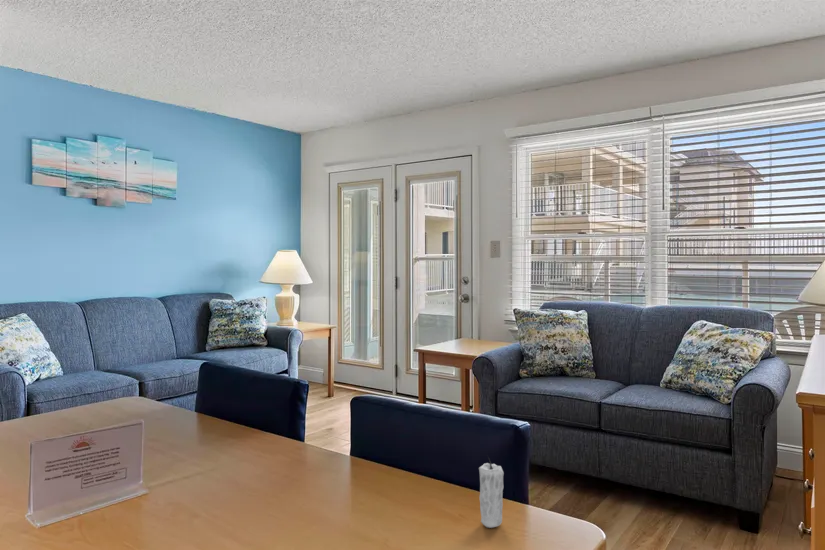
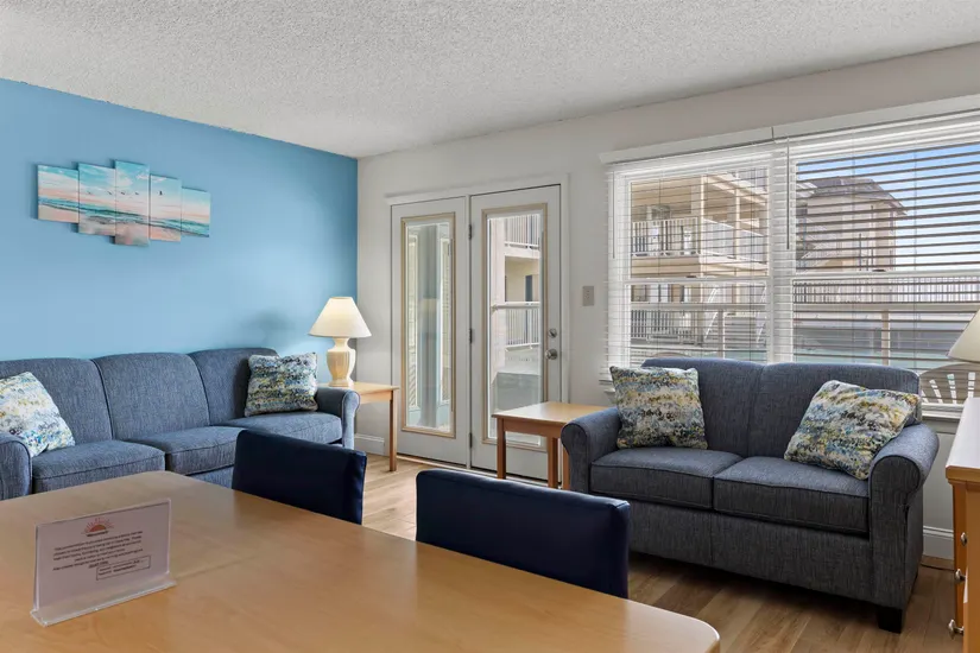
- candle [478,456,505,529]
